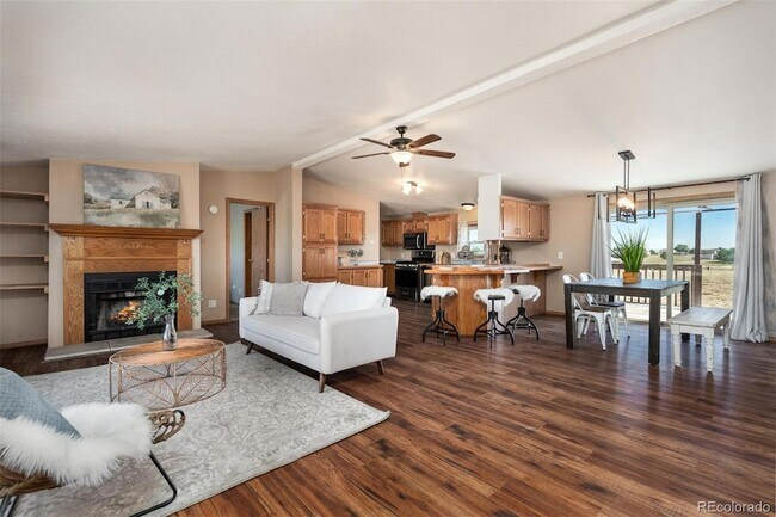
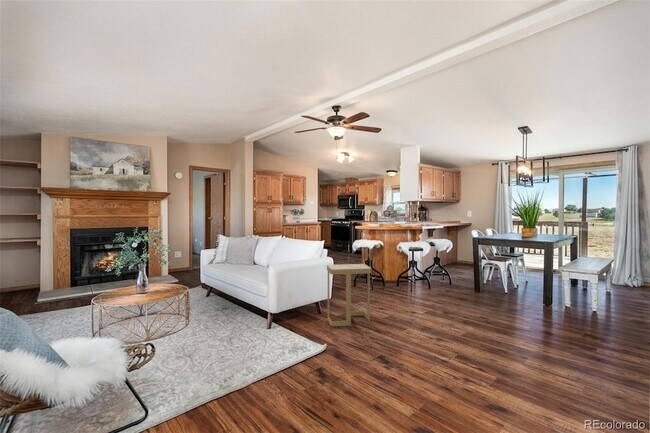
+ side table [326,263,372,327]
